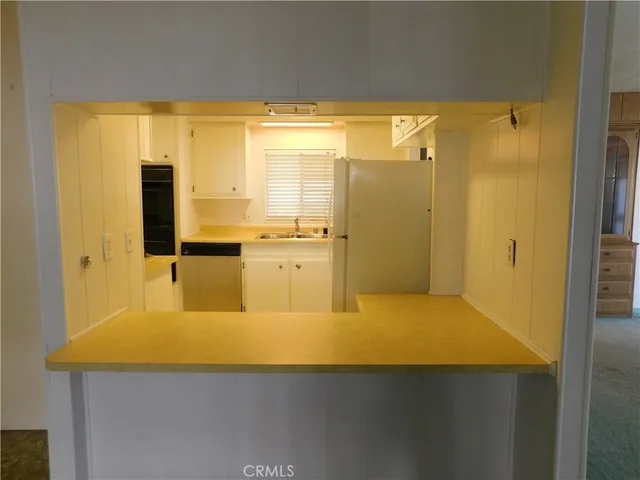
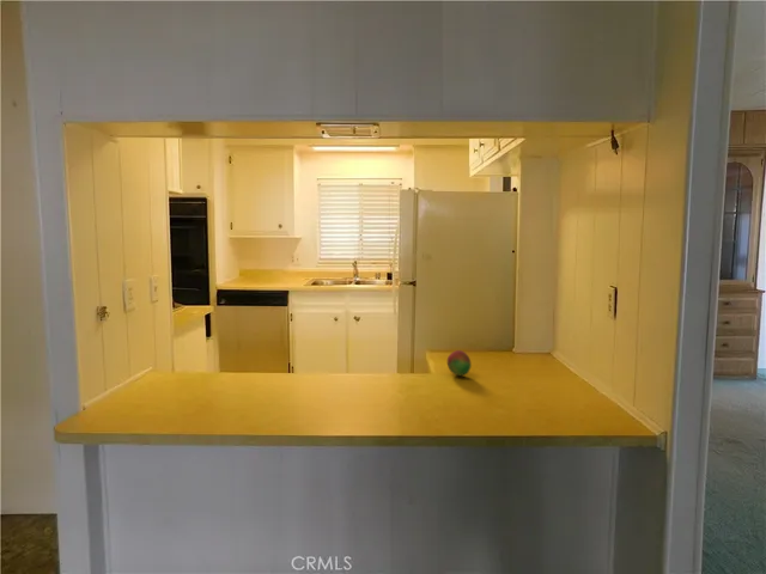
+ fruit [446,349,473,377]
